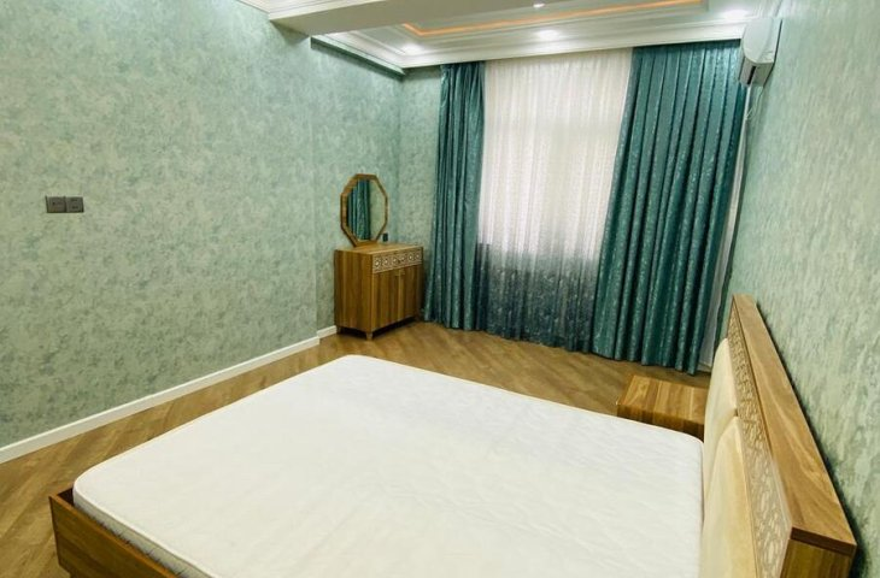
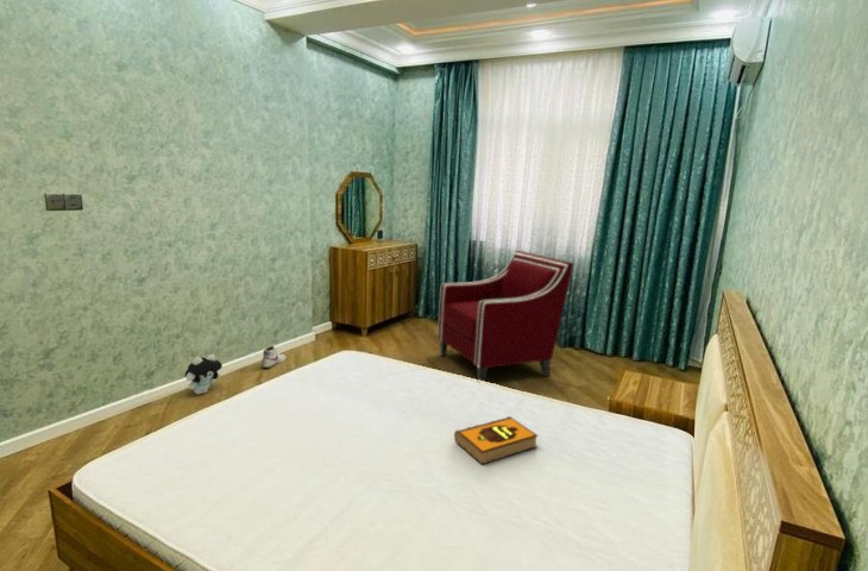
+ hardback book [453,415,539,466]
+ plush toy [184,353,224,395]
+ shoe [260,345,288,369]
+ armchair [436,250,574,382]
